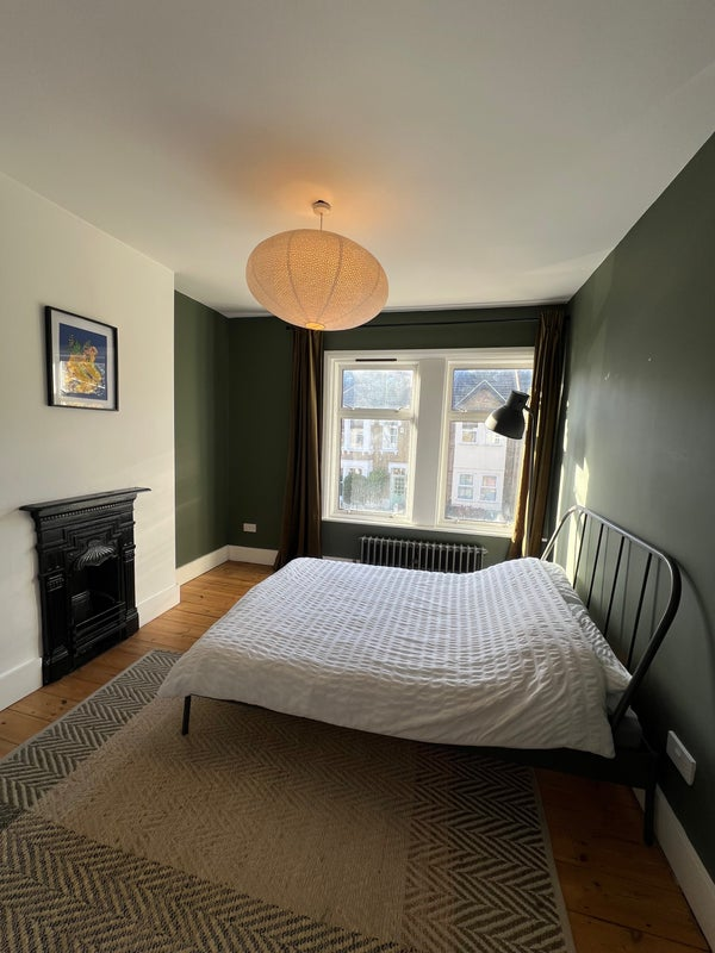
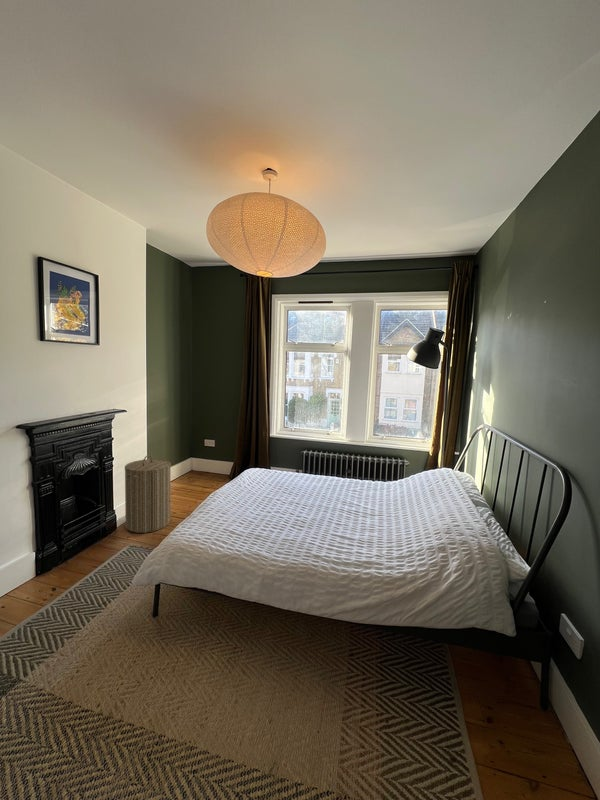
+ laundry hamper [124,454,172,534]
